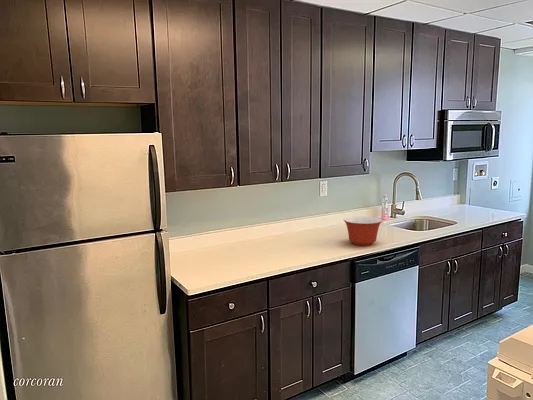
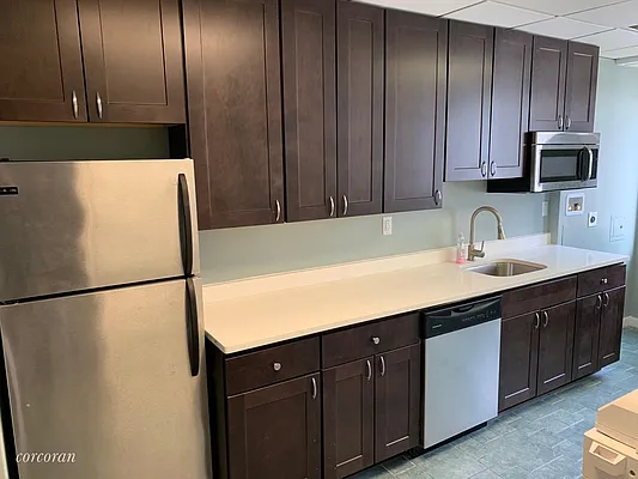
- mixing bowl [343,215,383,247]
